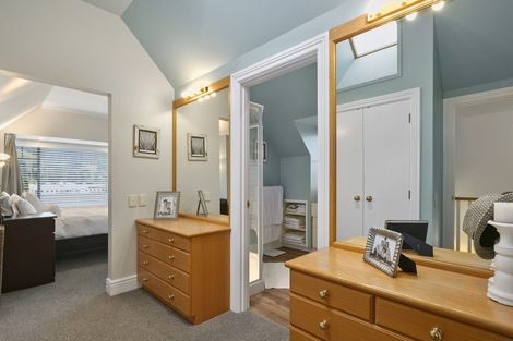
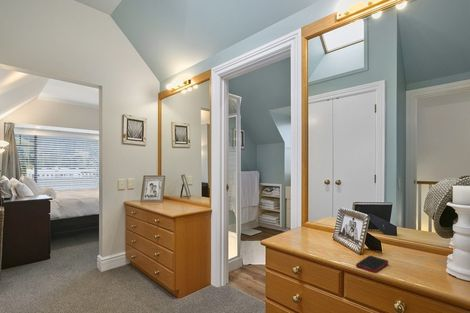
+ cell phone [355,255,389,274]
